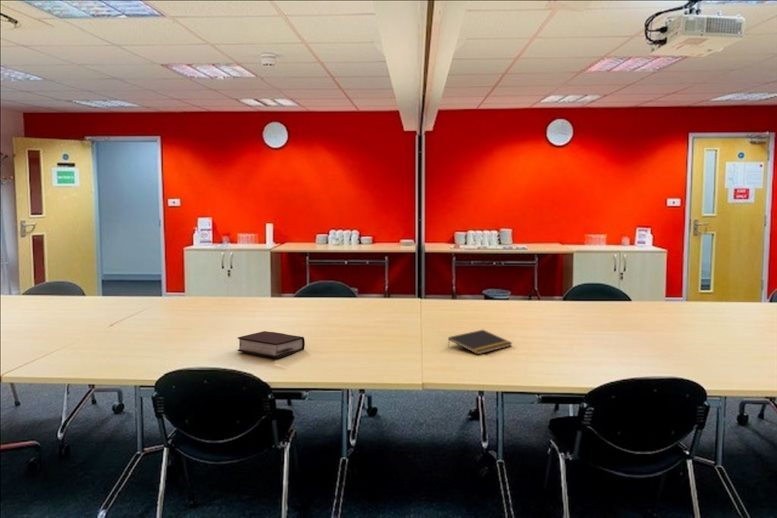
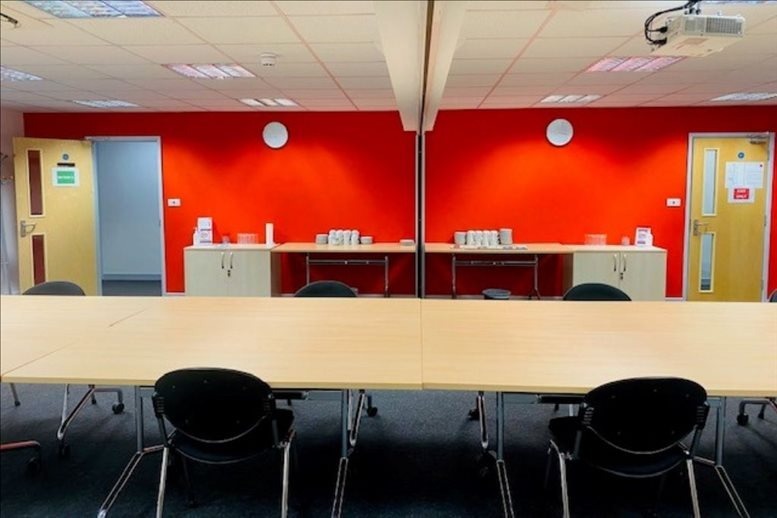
- notepad [447,329,513,355]
- bible [237,330,306,359]
